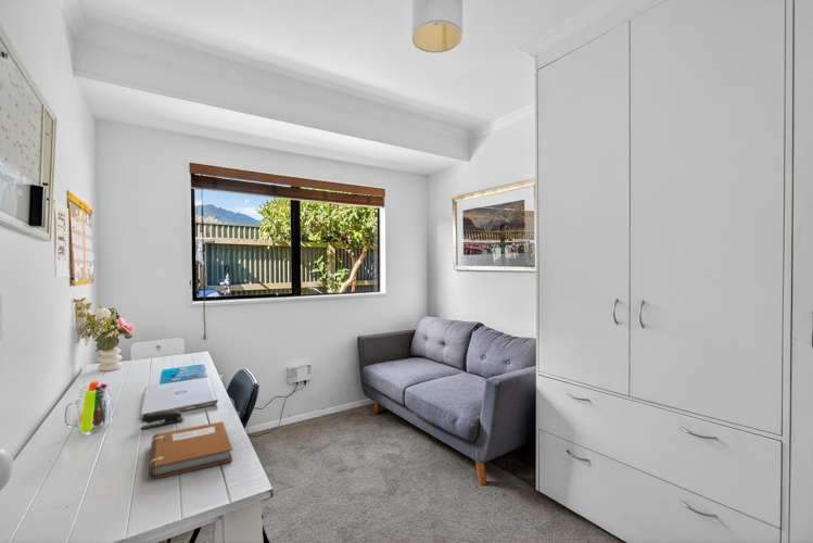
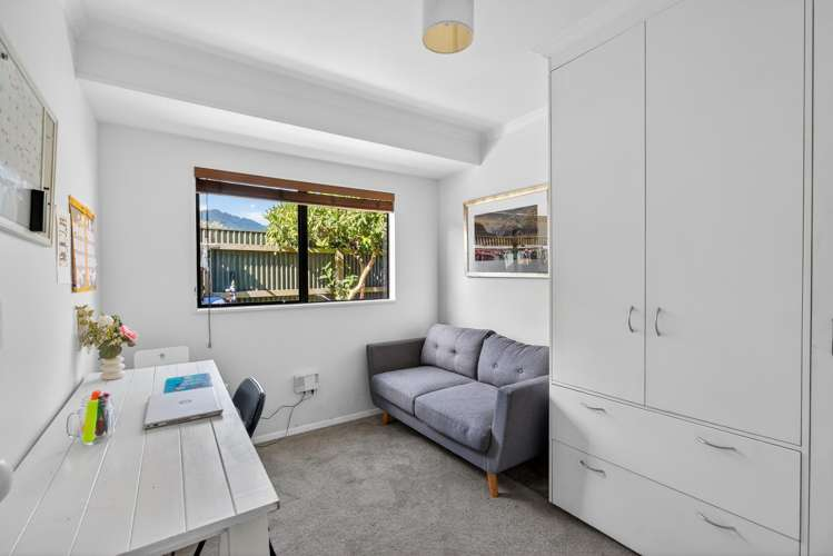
- stapler [140,409,186,430]
- notebook [148,420,233,480]
